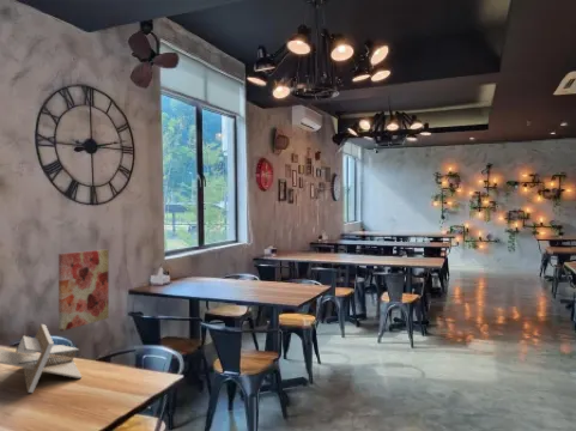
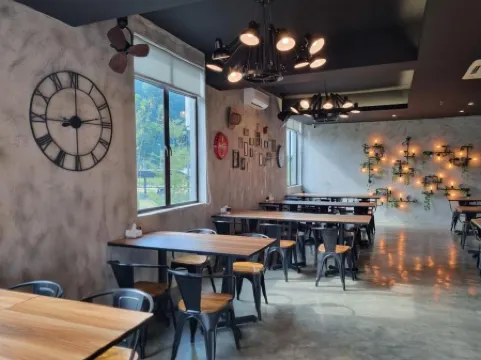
- architectural model [0,323,83,394]
- wall art [57,249,110,333]
